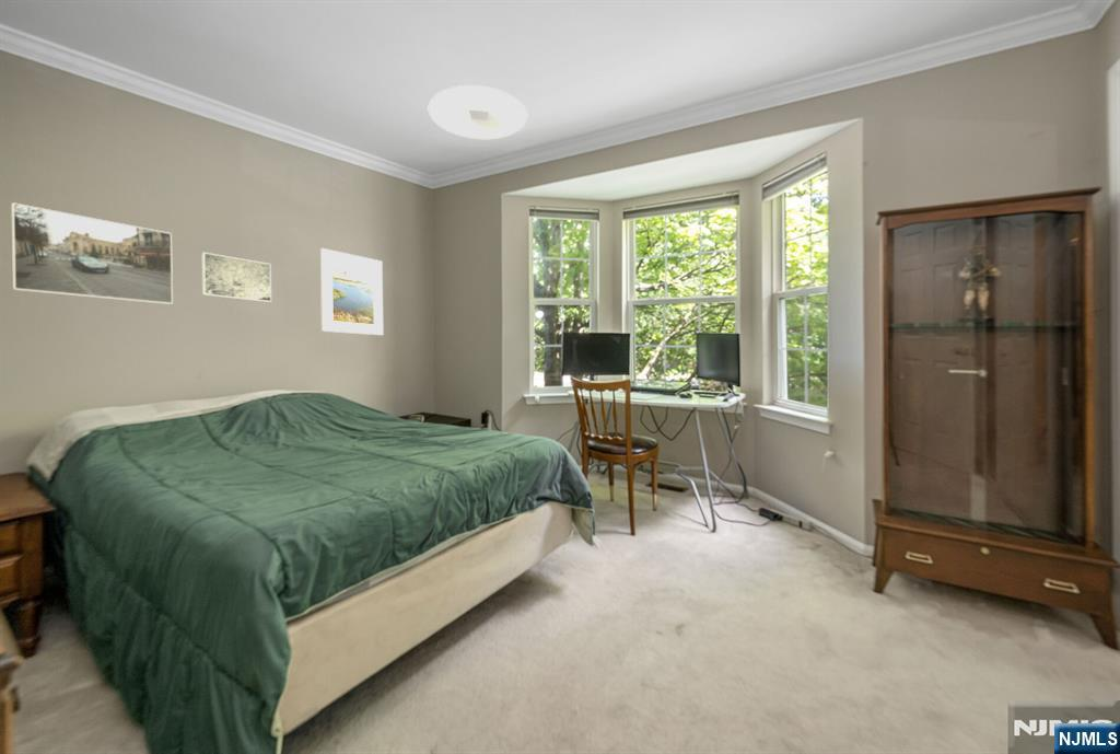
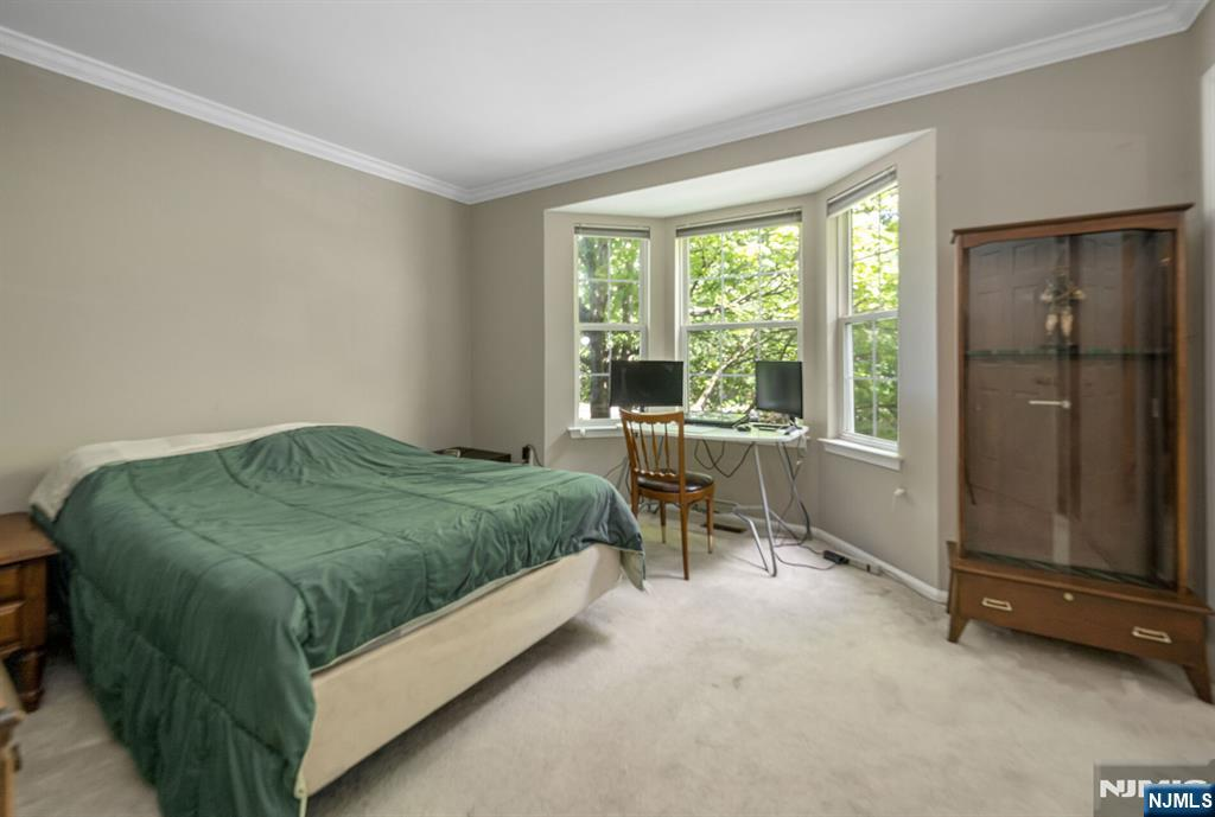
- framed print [200,252,272,303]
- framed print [10,201,174,305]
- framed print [319,247,384,336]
- ceiling light [428,84,528,140]
